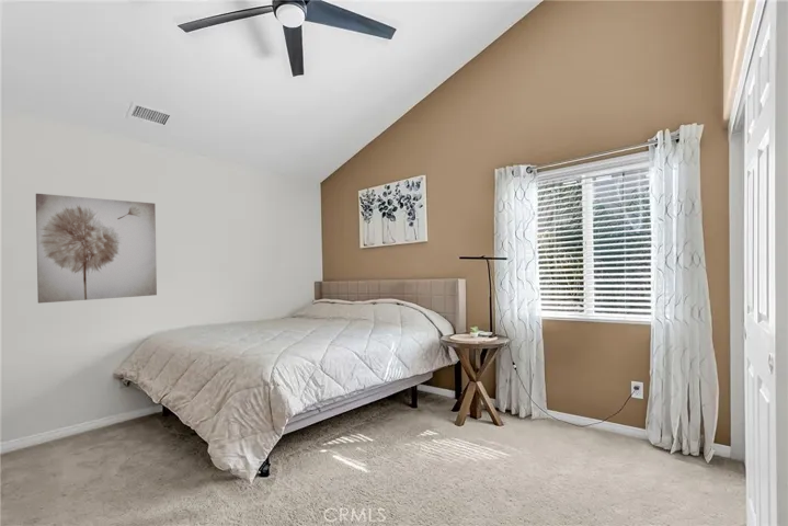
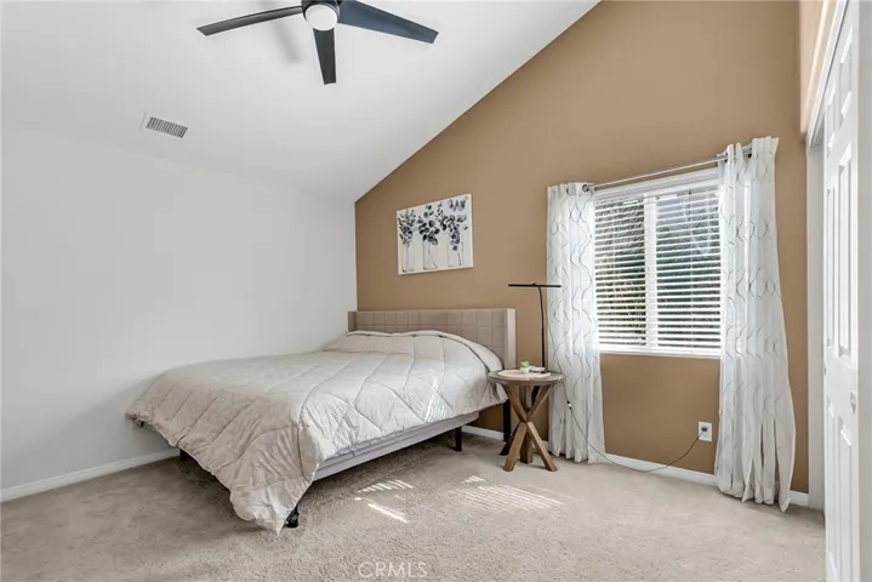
- wall art [35,193,158,305]
